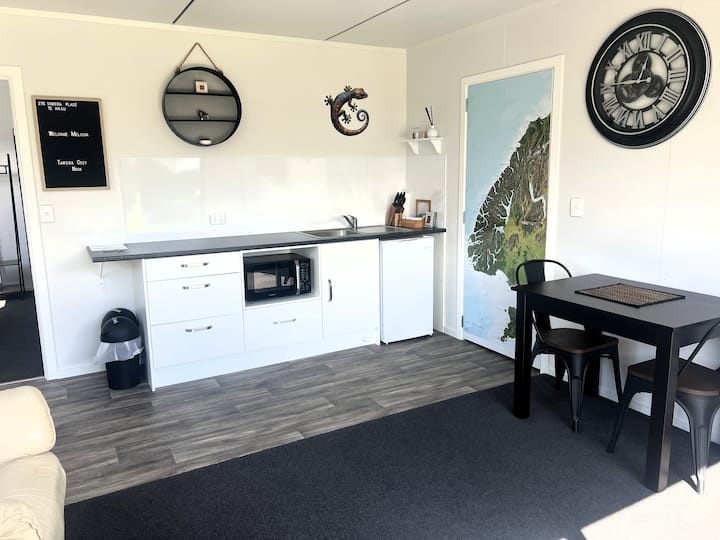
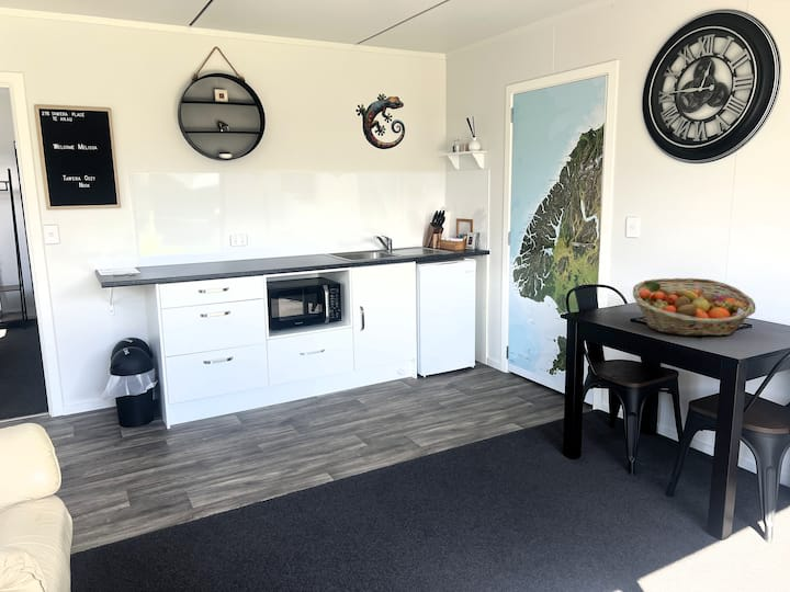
+ fruit basket [632,277,757,337]
